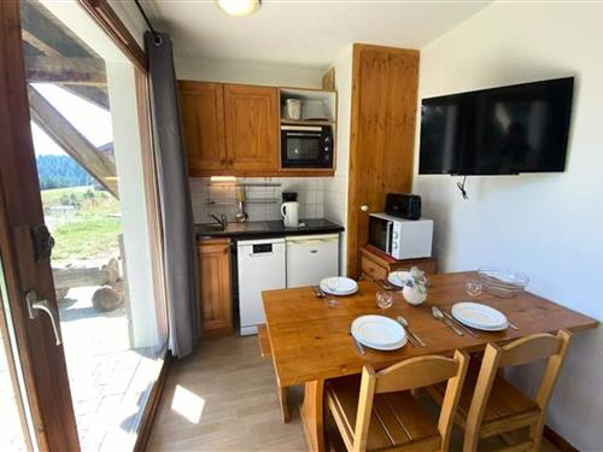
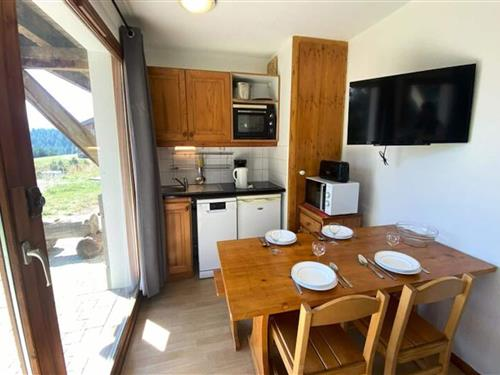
- toy figurine [402,265,429,305]
